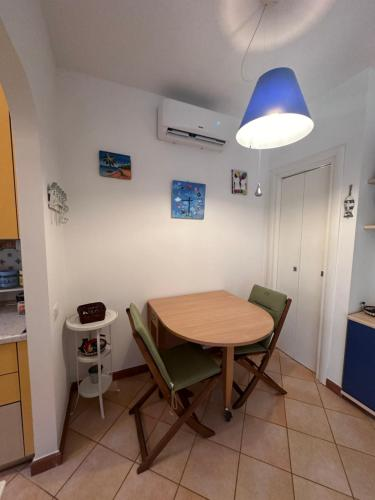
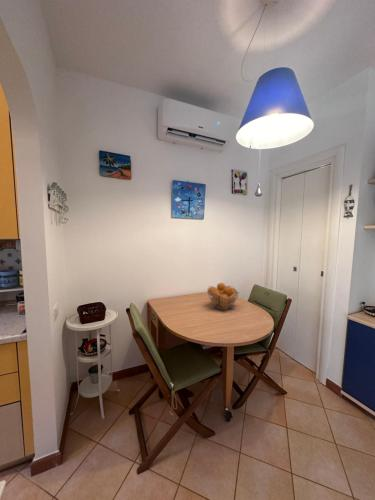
+ fruit basket [206,282,240,311]
